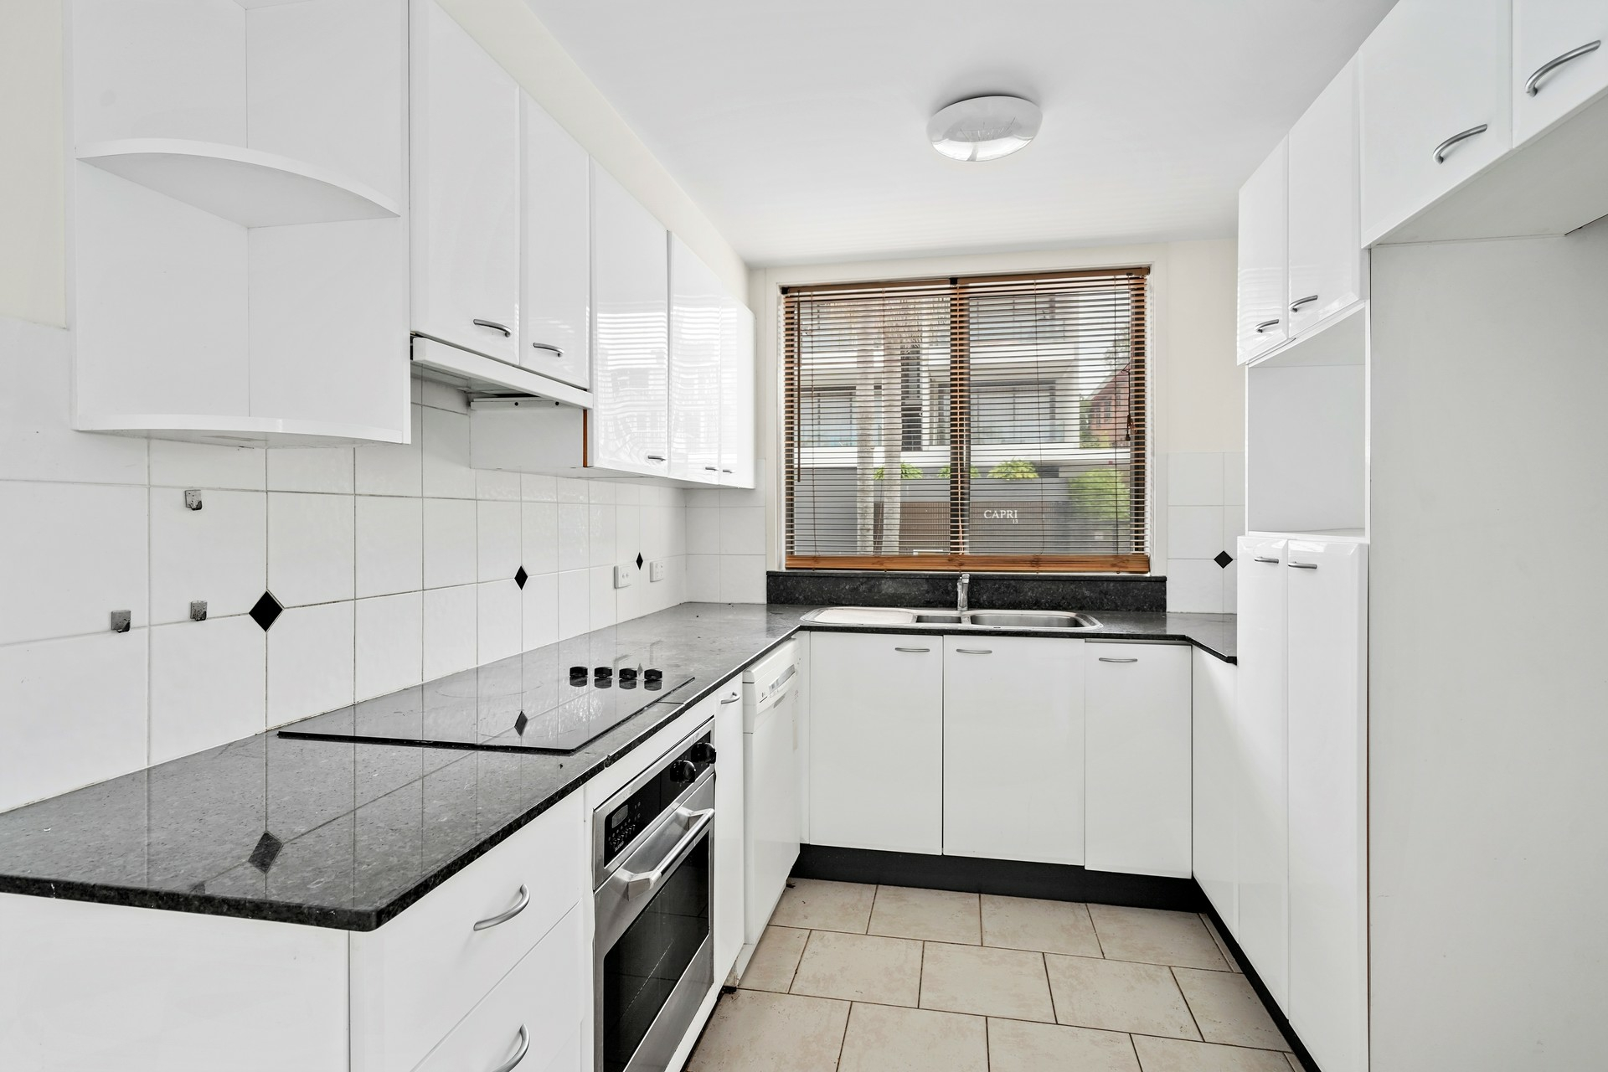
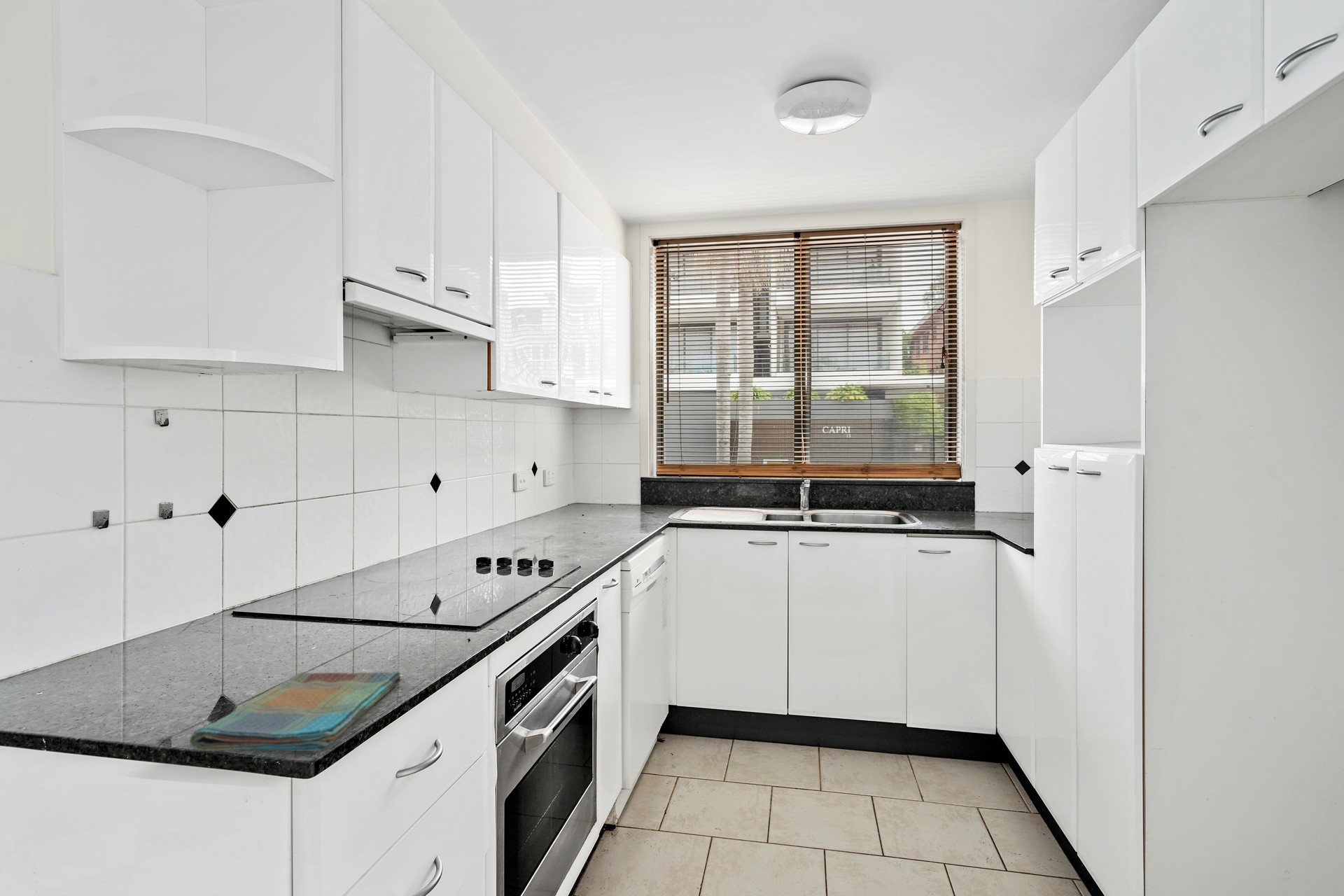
+ dish towel [189,671,401,752]
